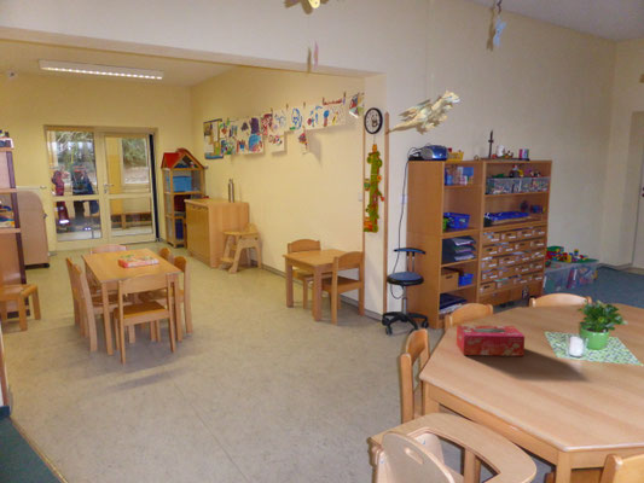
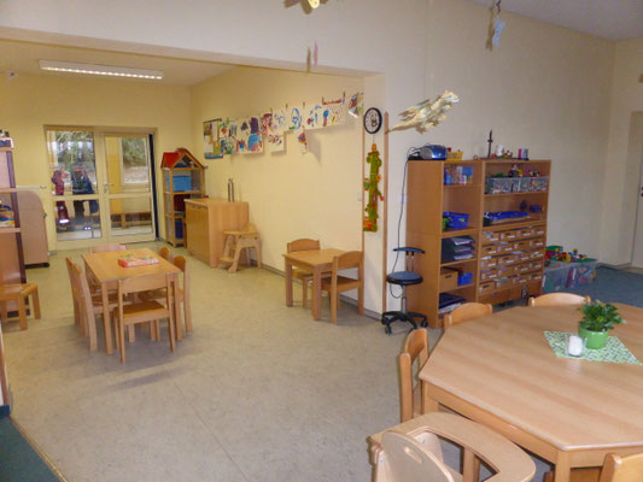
- tissue box [456,324,526,357]
